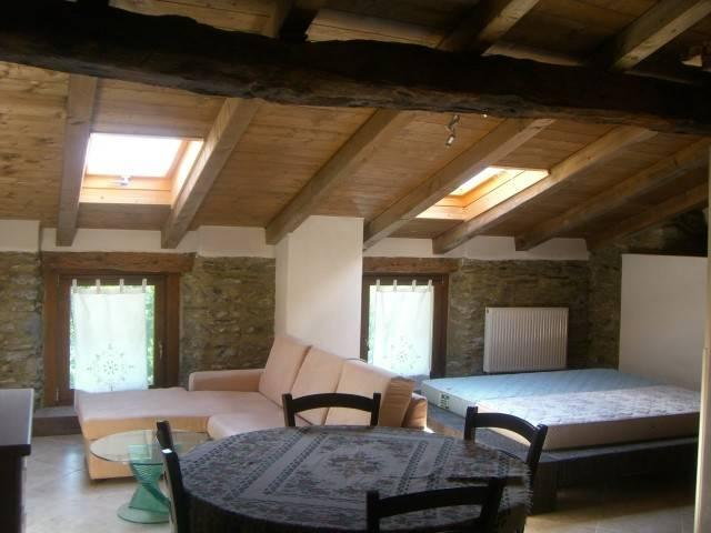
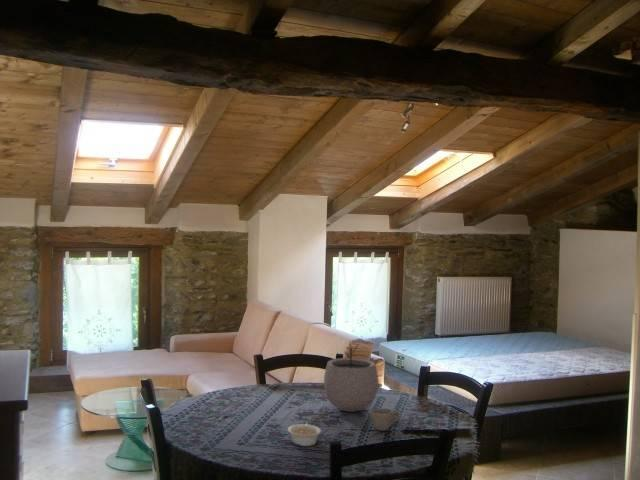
+ cup [369,407,400,432]
+ legume [287,418,322,447]
+ plant pot [323,342,379,413]
